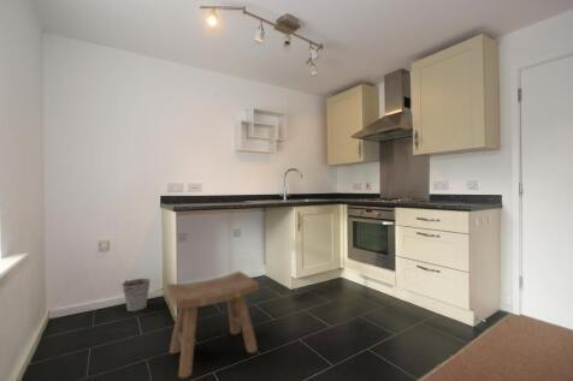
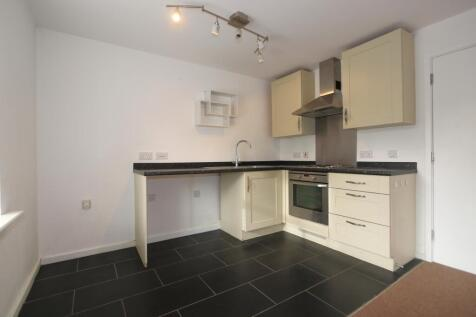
- stool [165,270,260,380]
- bucket [119,278,152,312]
